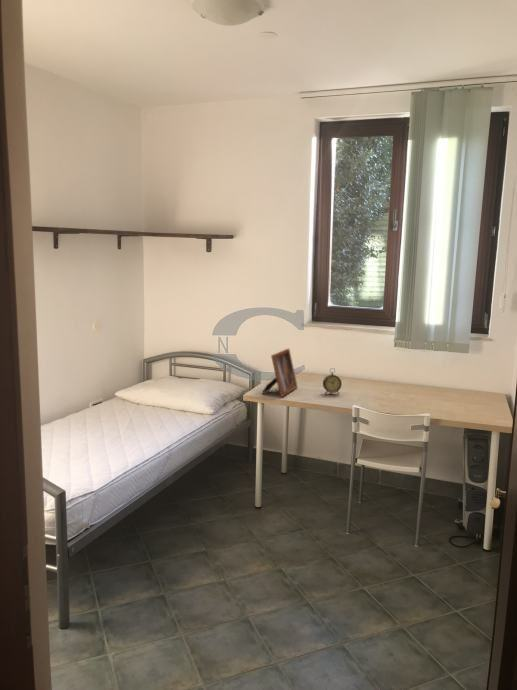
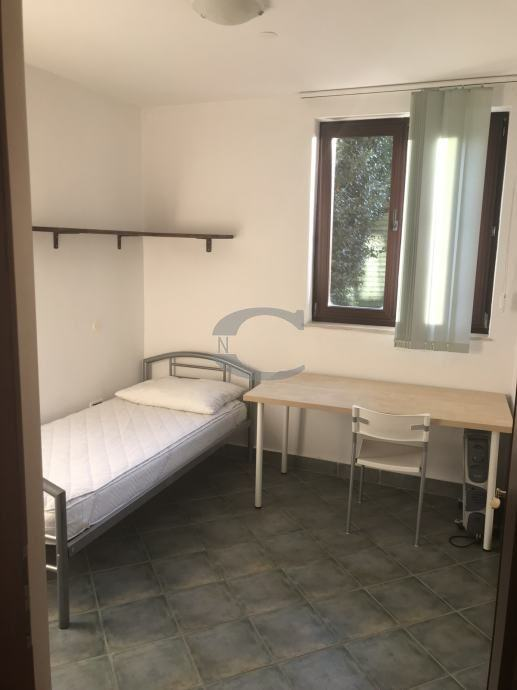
- picture frame [261,348,299,398]
- alarm clock [322,367,343,395]
